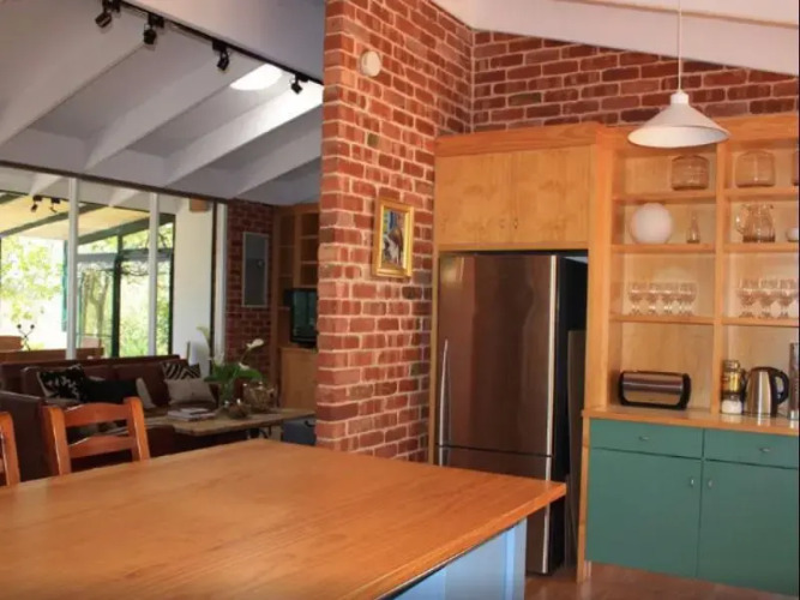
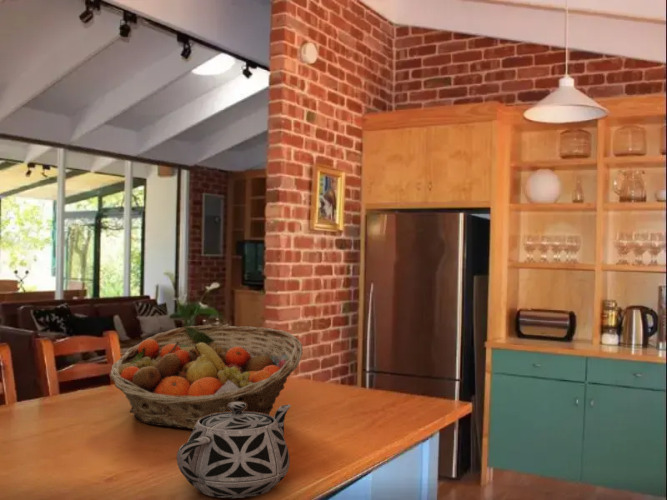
+ teapot [176,402,292,499]
+ fruit basket [108,324,304,430]
